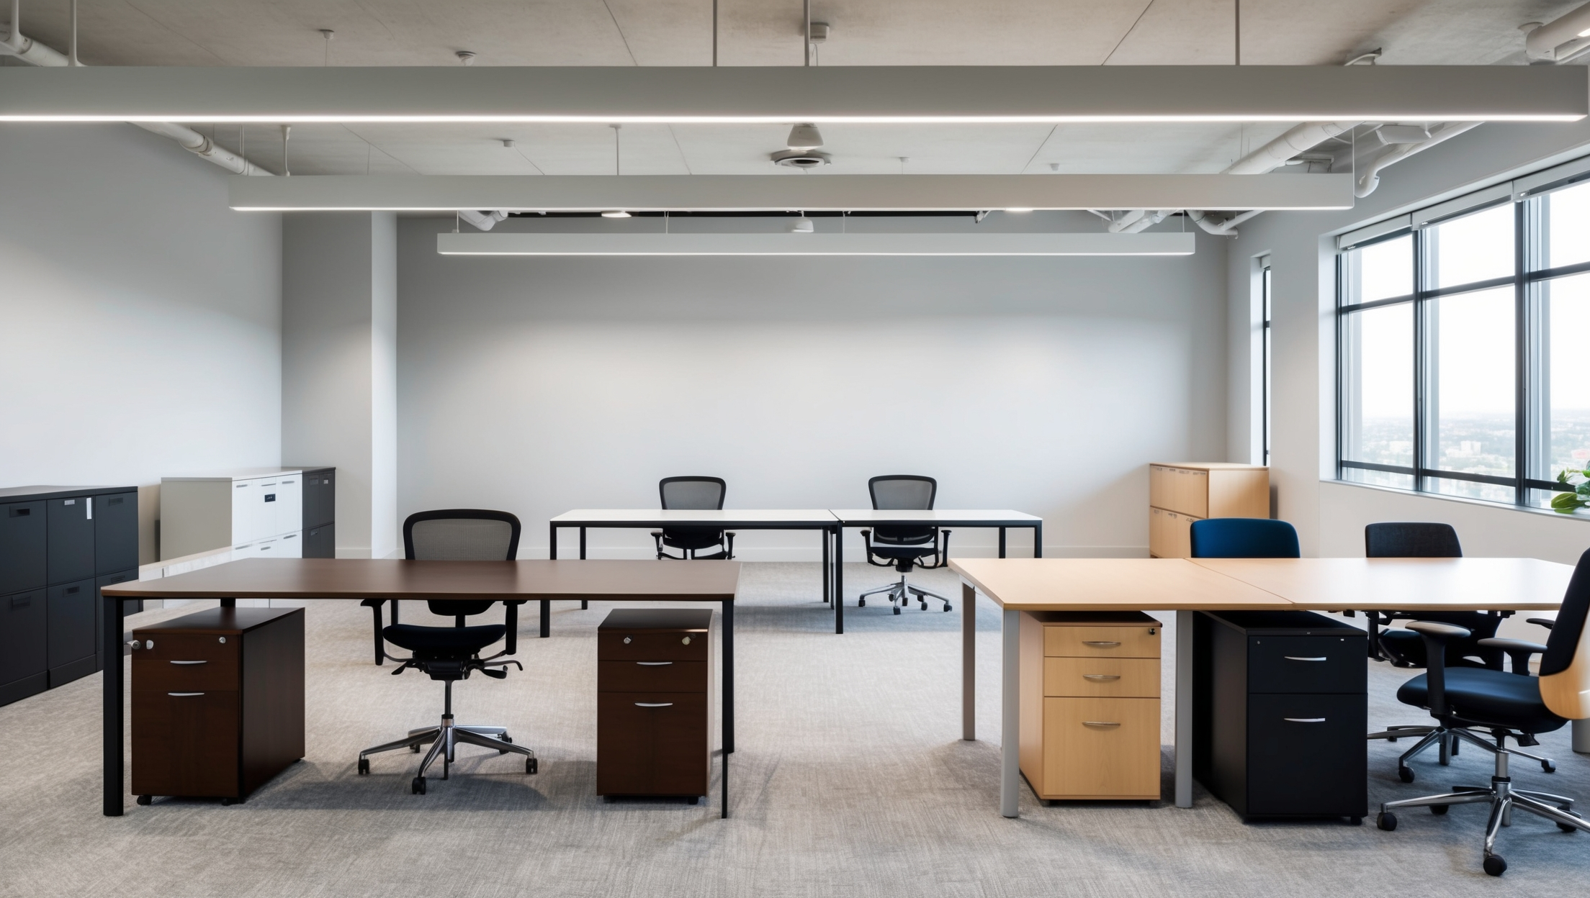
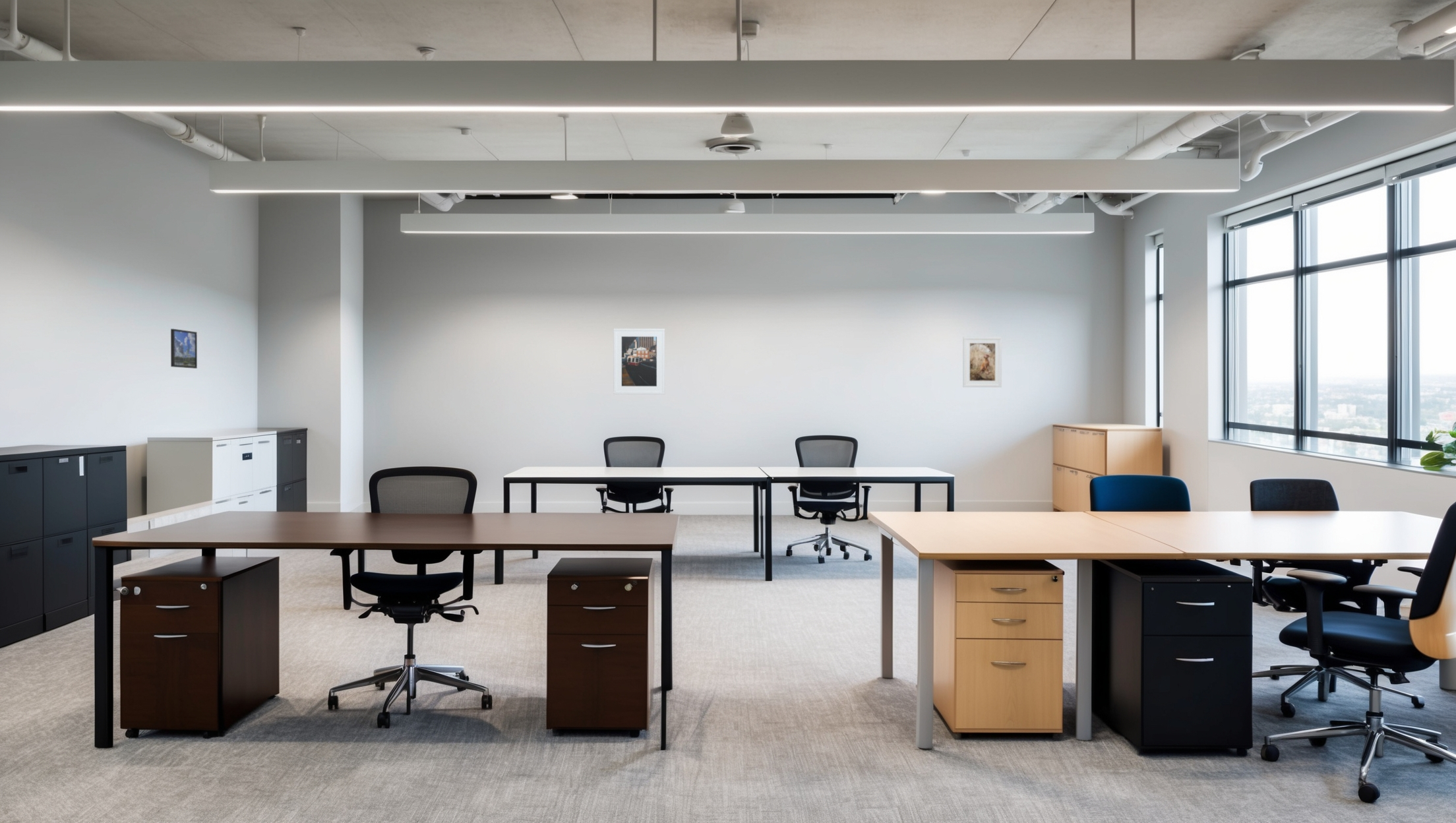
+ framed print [170,328,198,369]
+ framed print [613,328,665,395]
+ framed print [962,336,1002,388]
